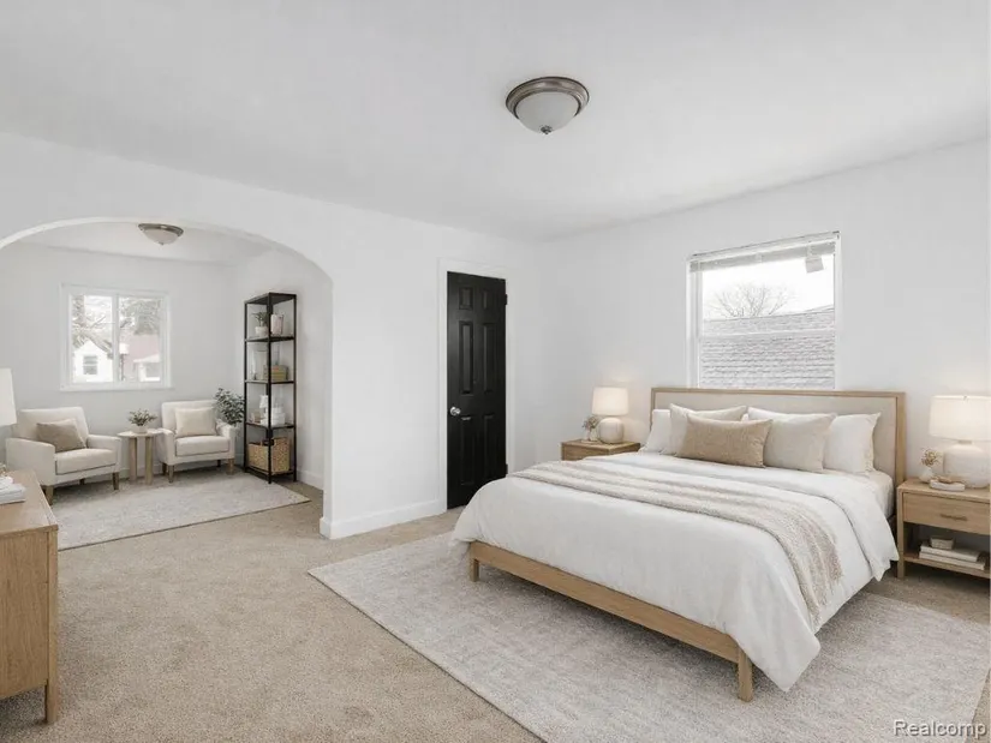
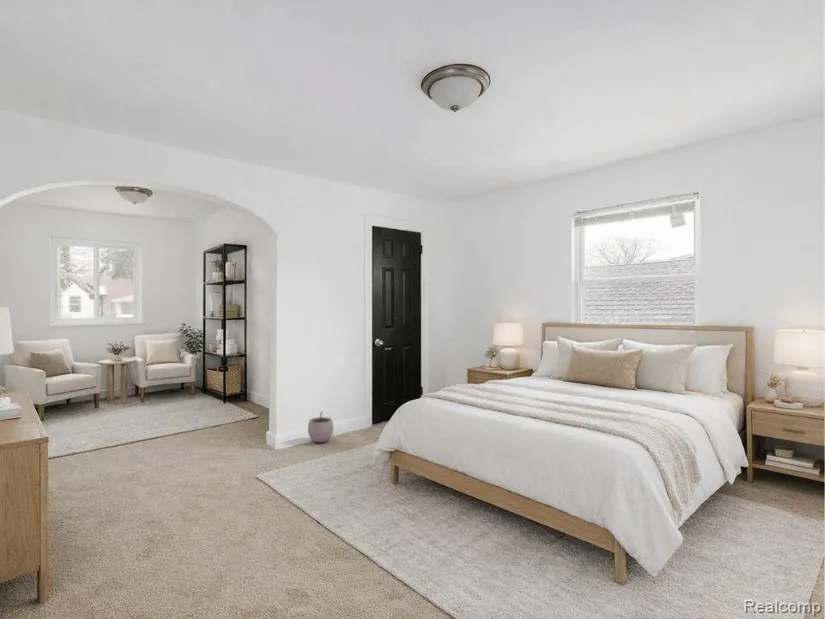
+ plant pot [307,410,335,443]
